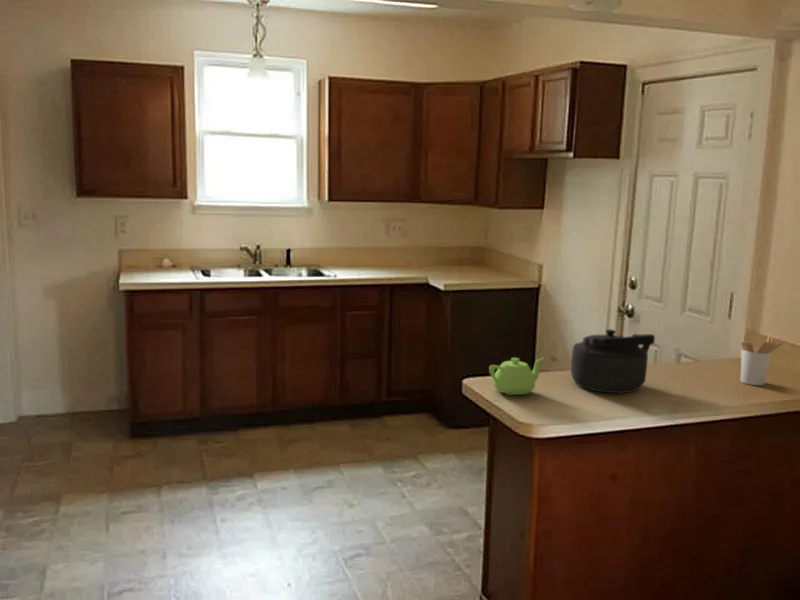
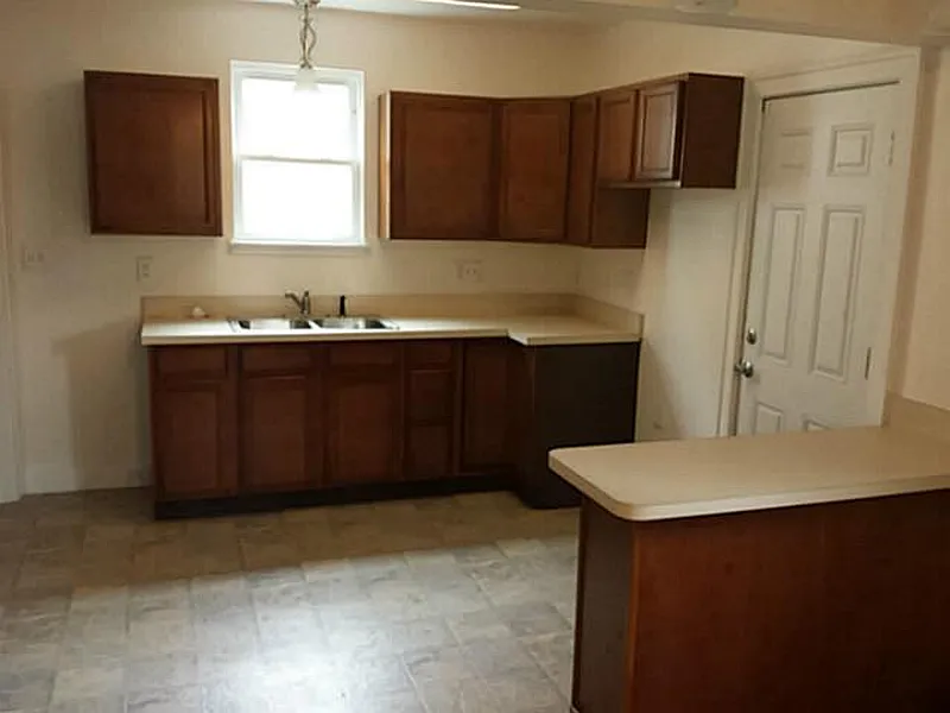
- teapot [488,357,545,396]
- kettle [570,328,656,394]
- utensil holder [739,334,784,386]
